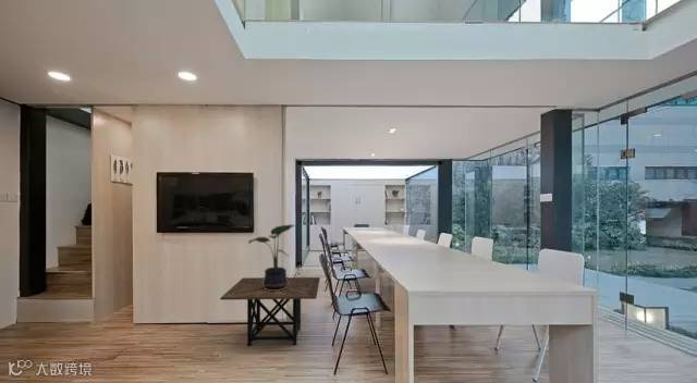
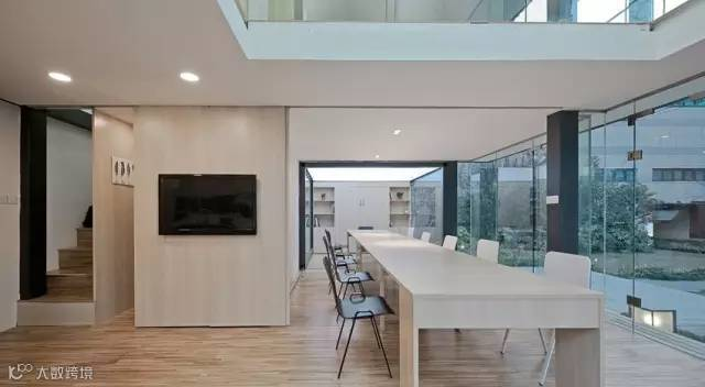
- potted plant [247,224,296,291]
- side table [219,276,321,347]
